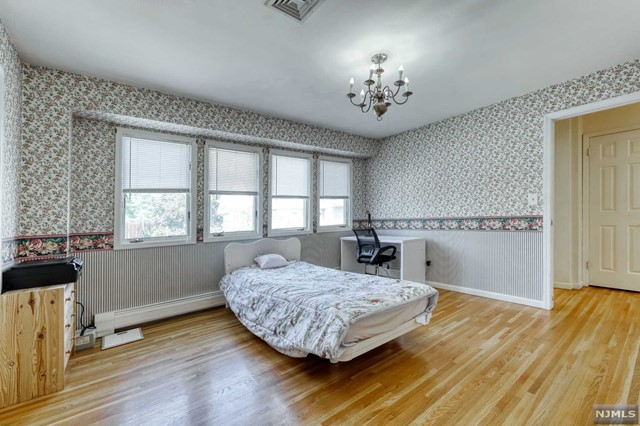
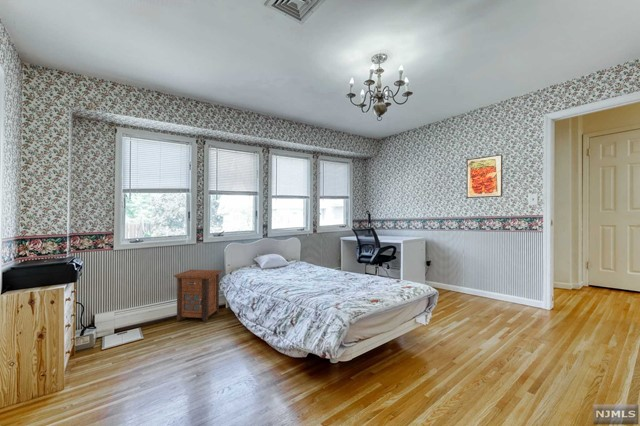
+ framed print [466,154,503,199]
+ nightstand [173,269,223,323]
